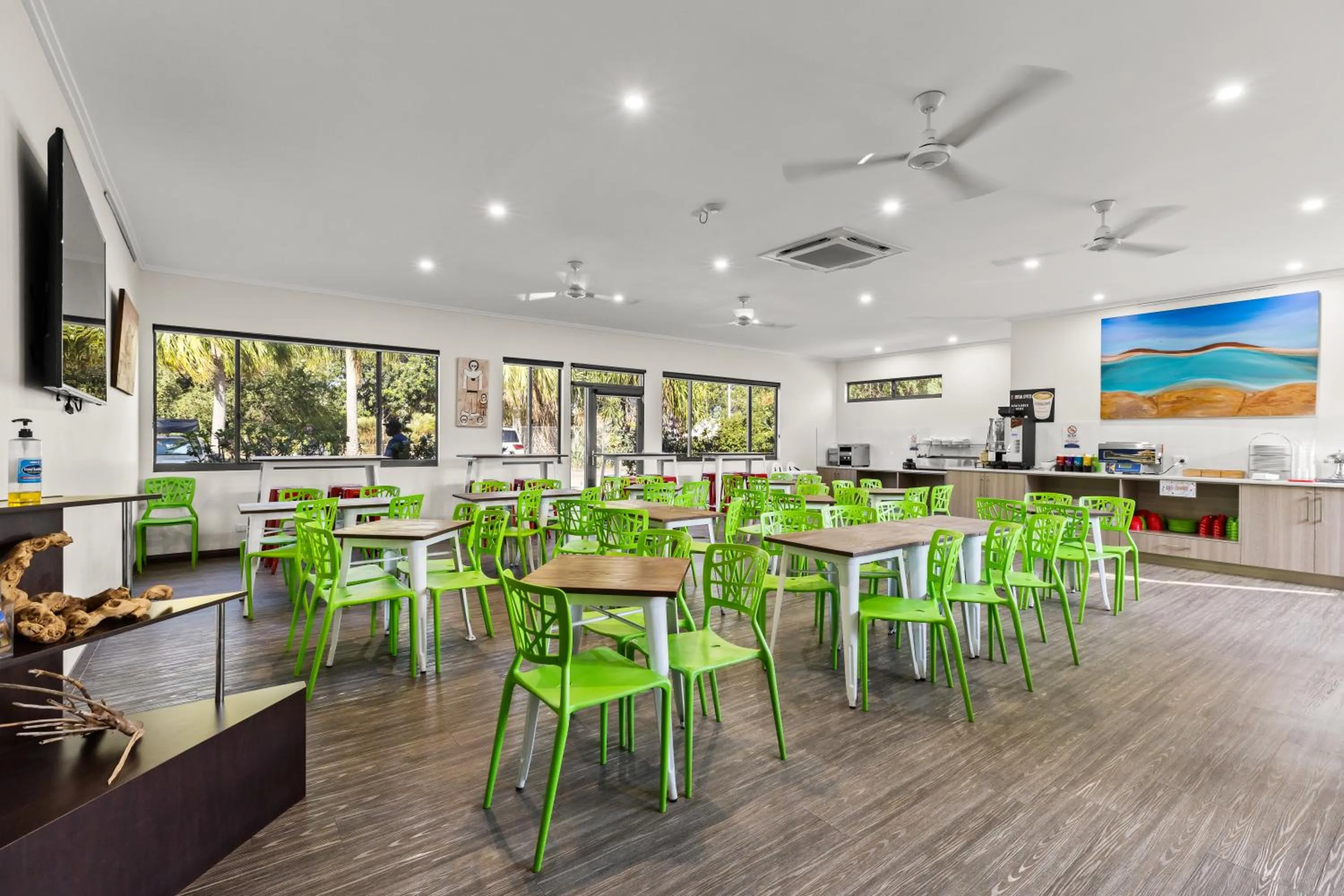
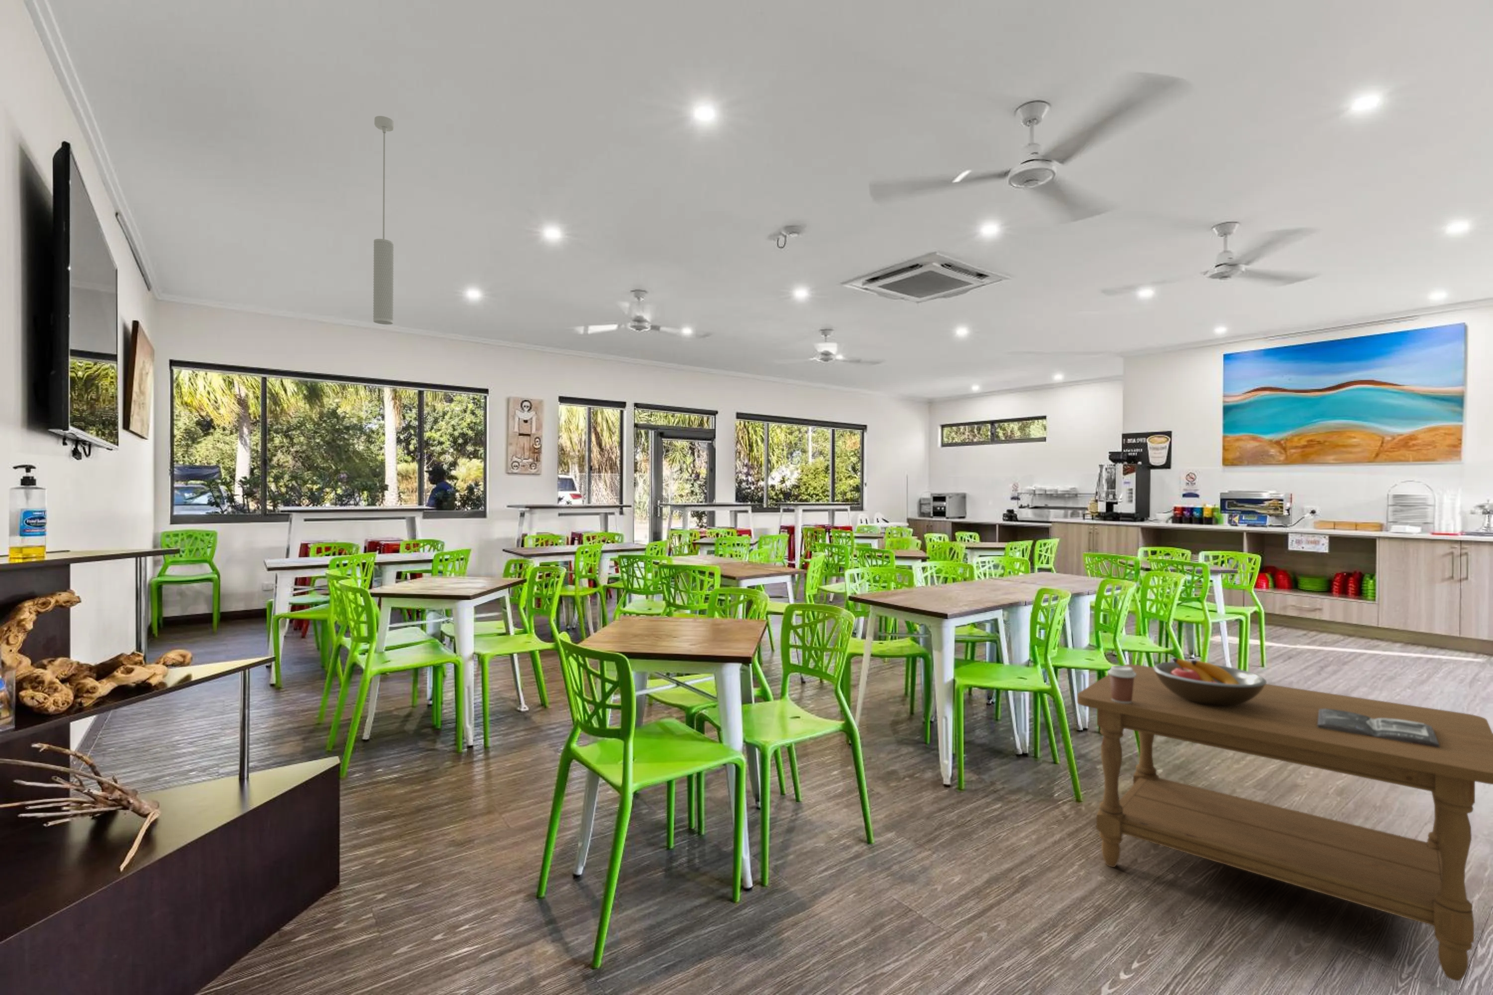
+ pendant light [373,115,394,325]
+ magazine [1317,708,1440,747]
+ coffee table [1076,664,1493,982]
+ coffee cup [1108,665,1136,703]
+ fruit bowl [1153,657,1267,706]
